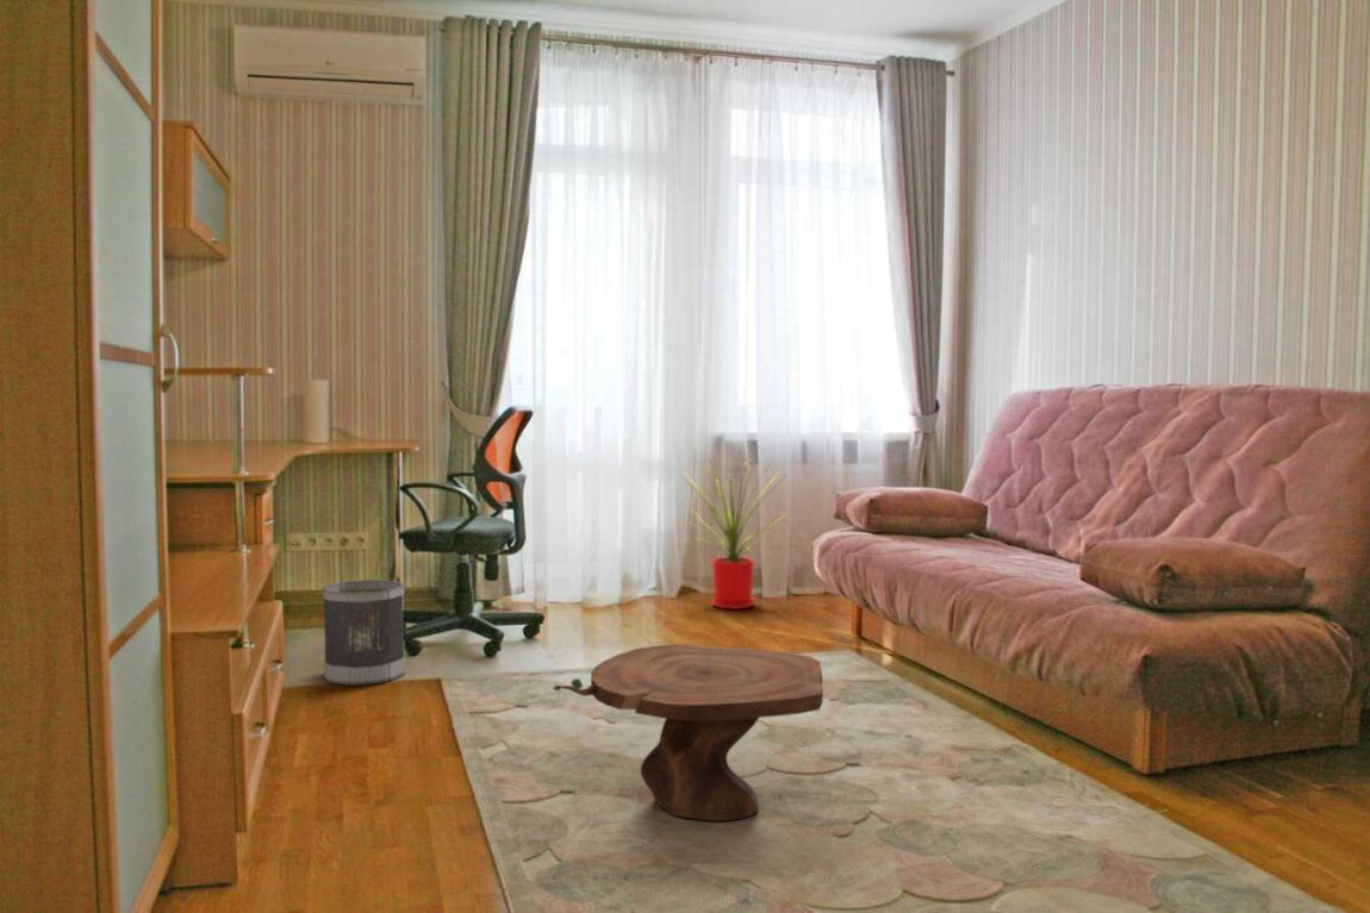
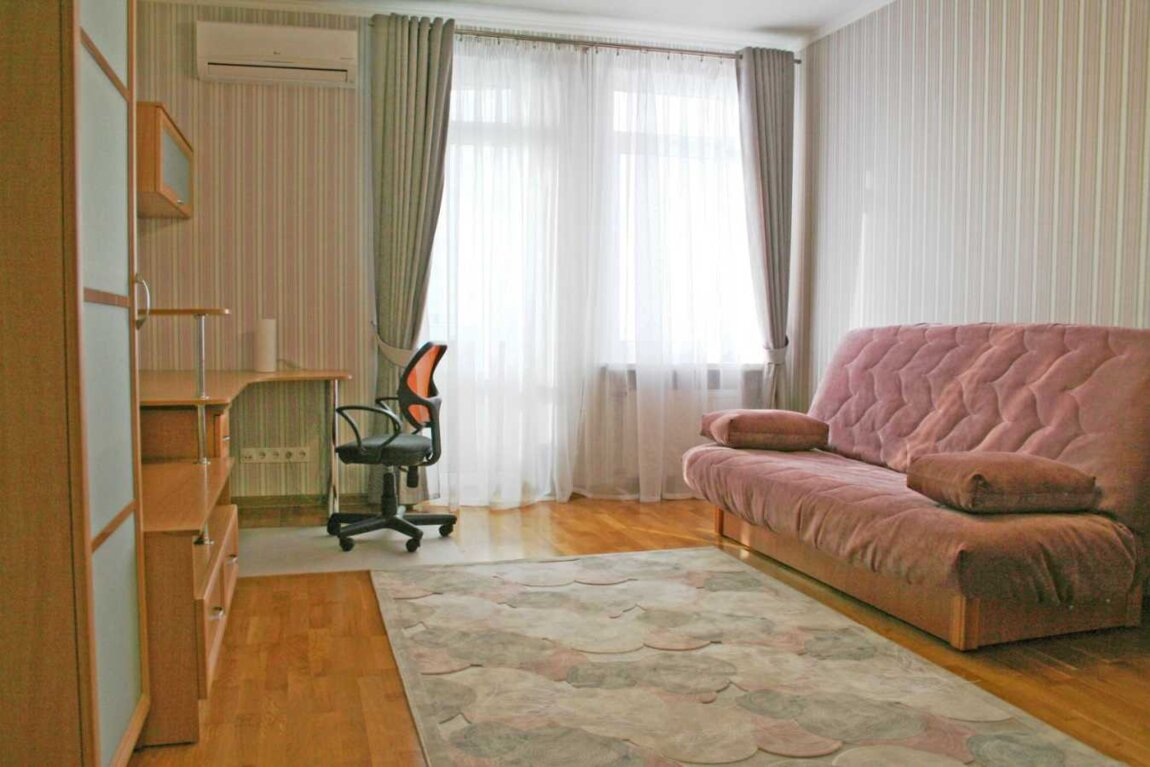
- house plant [680,454,793,611]
- side table [552,643,824,823]
- wastebasket [322,579,406,687]
